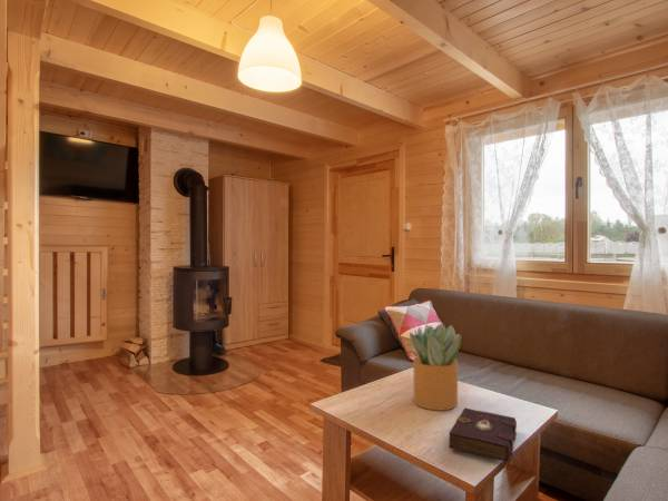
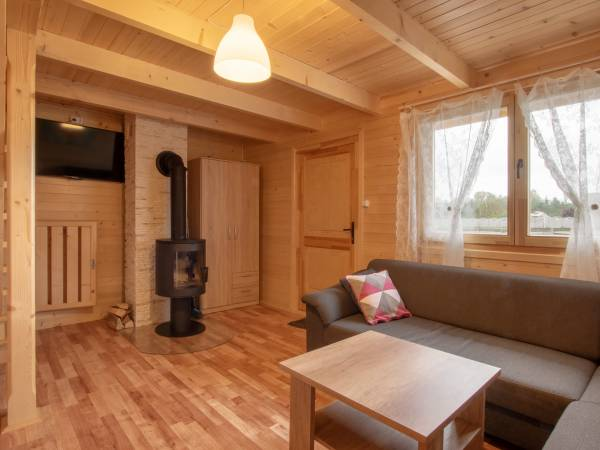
- potted plant [409,323,462,411]
- book [448,406,518,463]
